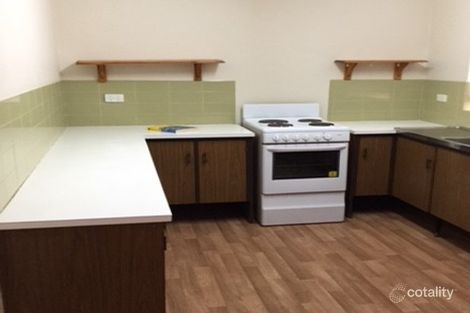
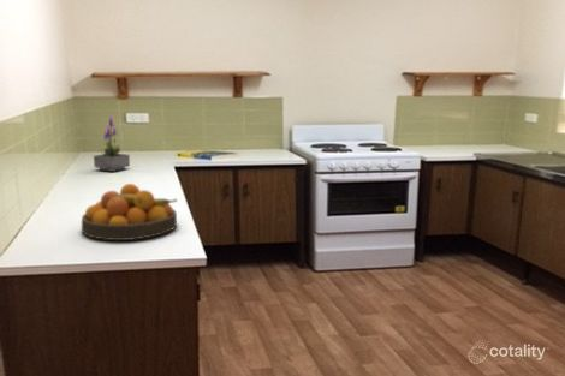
+ potted plant [93,112,131,173]
+ fruit bowl [81,183,178,241]
